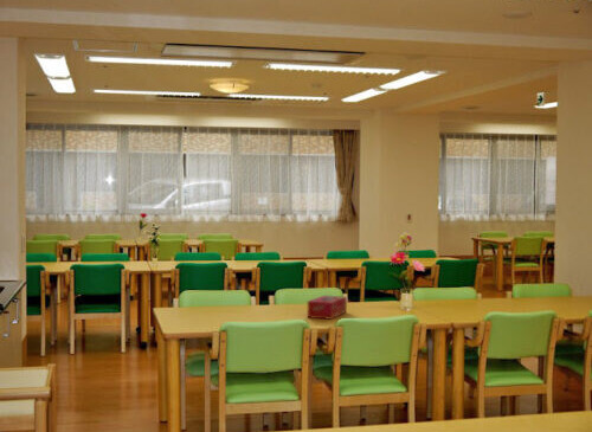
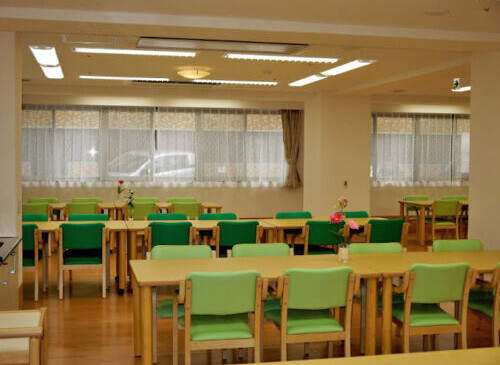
- tissue box [307,295,348,321]
